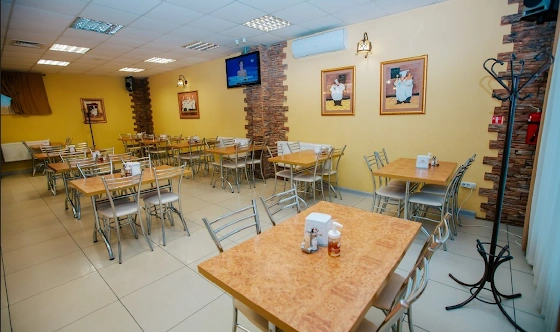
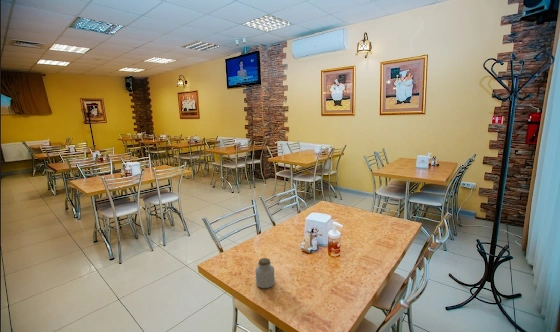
+ jar [254,257,276,289]
